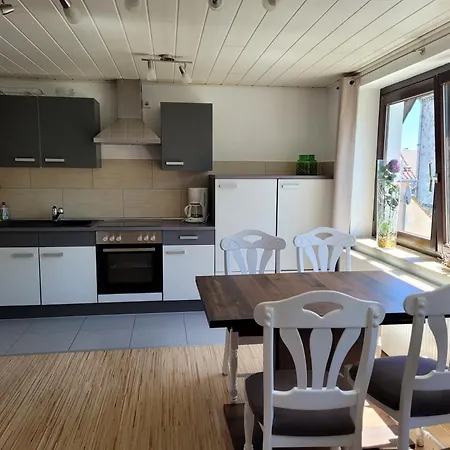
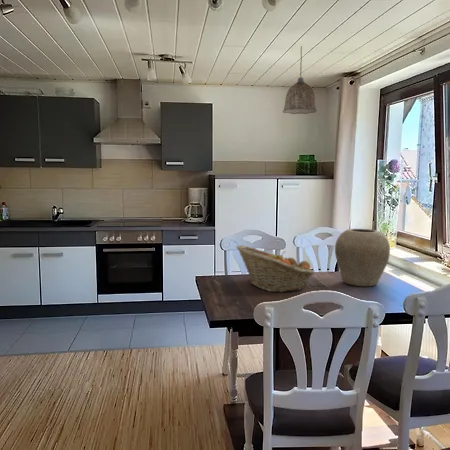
+ fruit basket [235,244,316,293]
+ pendant lamp [282,45,318,115]
+ vase [334,228,391,287]
